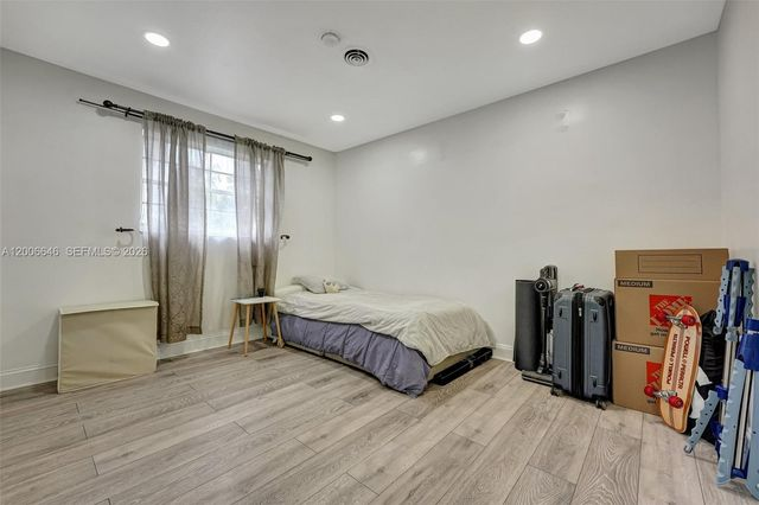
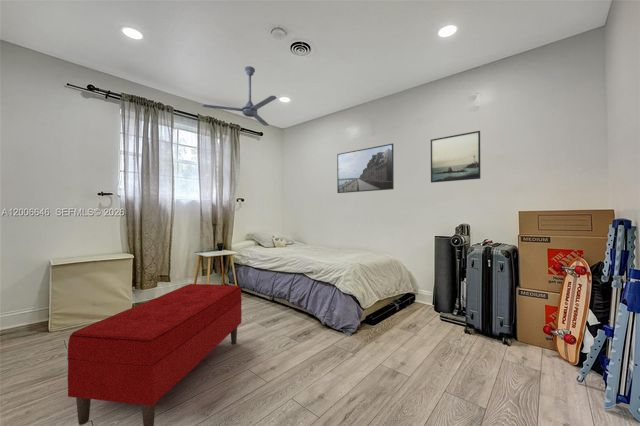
+ bench [66,283,243,426]
+ ceiling fan [201,65,277,127]
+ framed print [336,143,395,194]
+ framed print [430,130,481,184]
